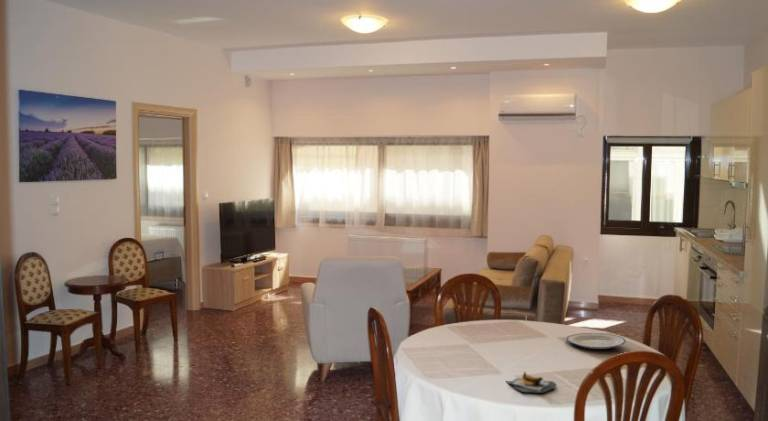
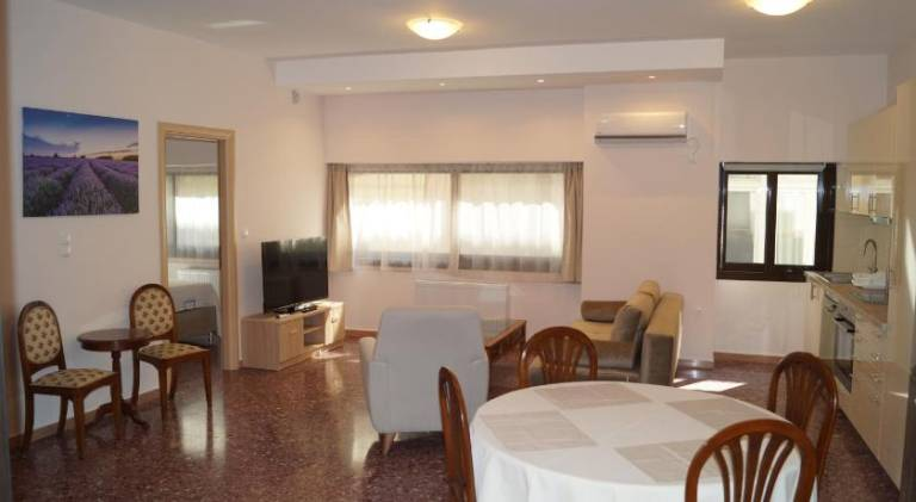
- banana bunch [505,371,557,394]
- plate [565,332,627,350]
